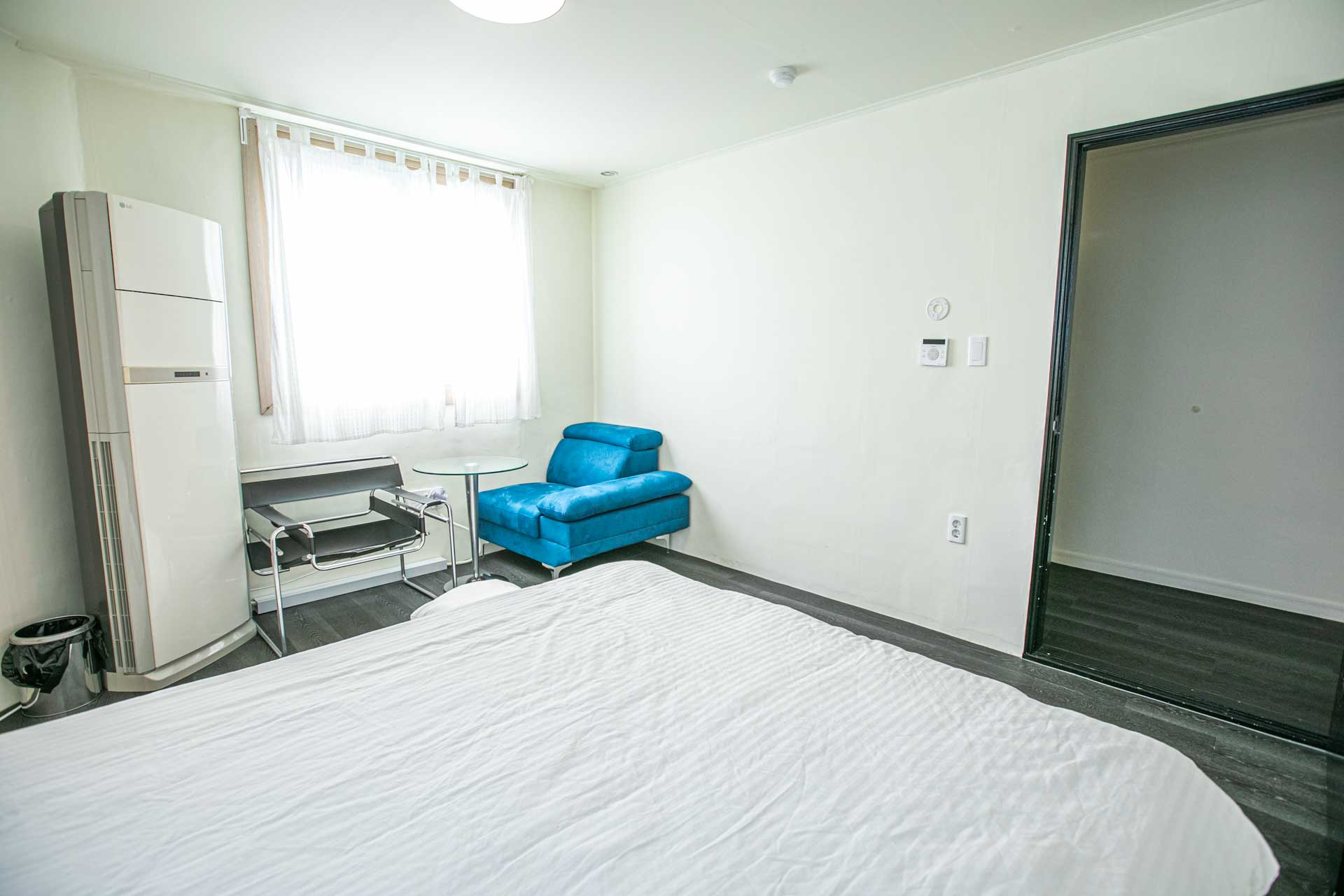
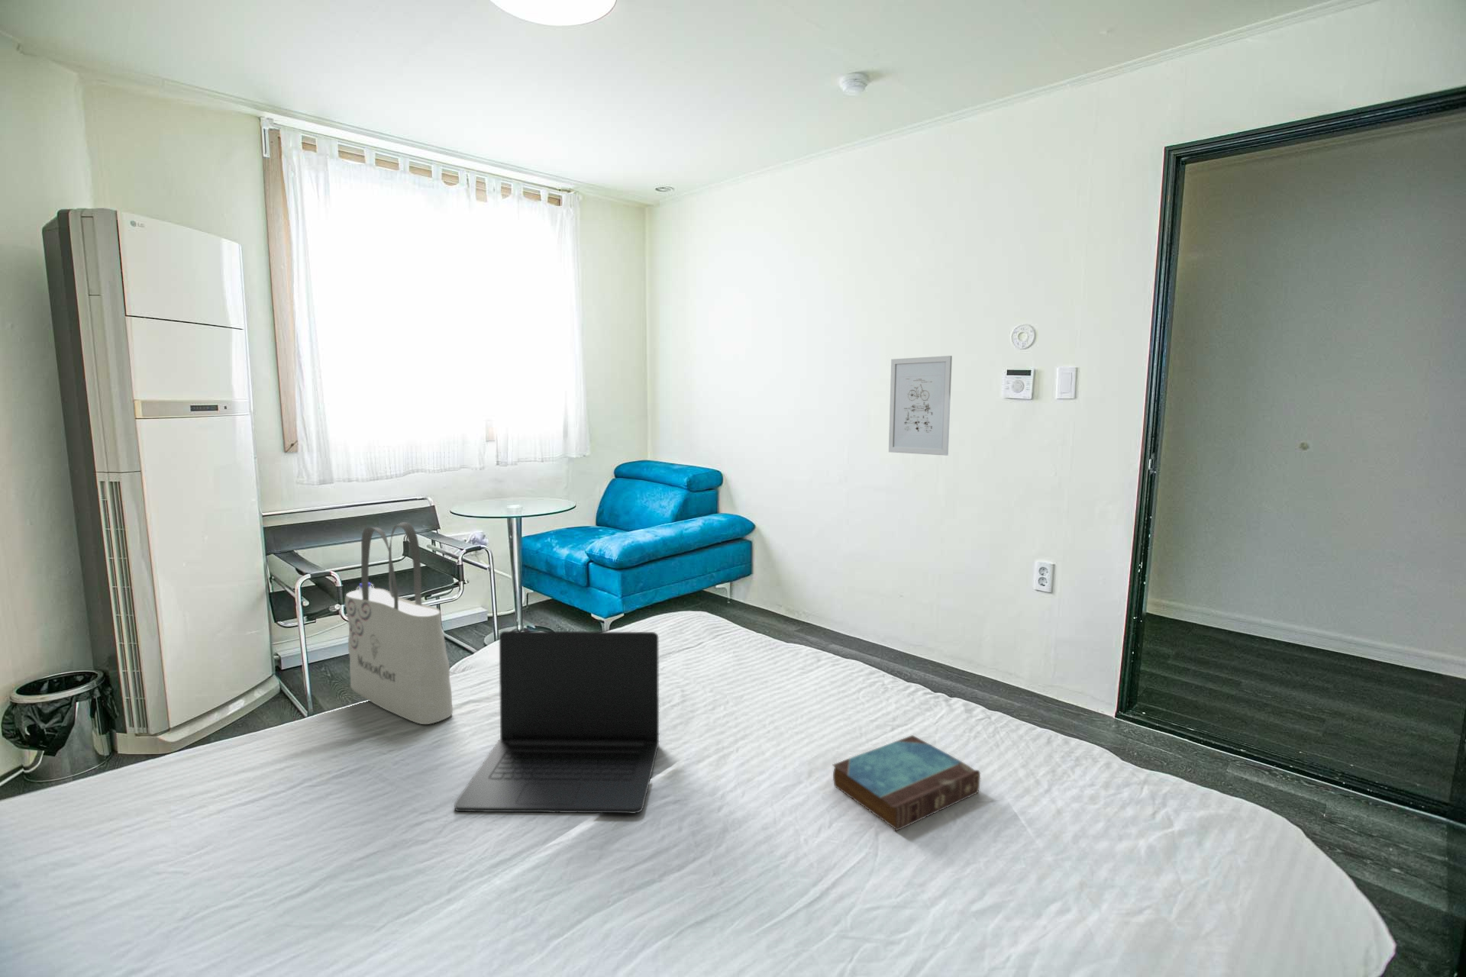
+ tote bag [345,521,454,725]
+ laptop [454,630,660,815]
+ wall art [888,354,953,457]
+ book [831,734,982,833]
